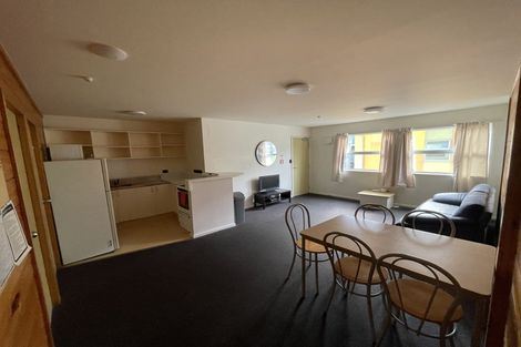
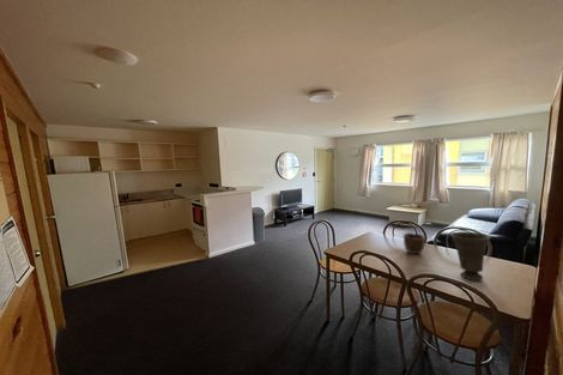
+ bowl [402,231,426,255]
+ vase [449,230,491,282]
